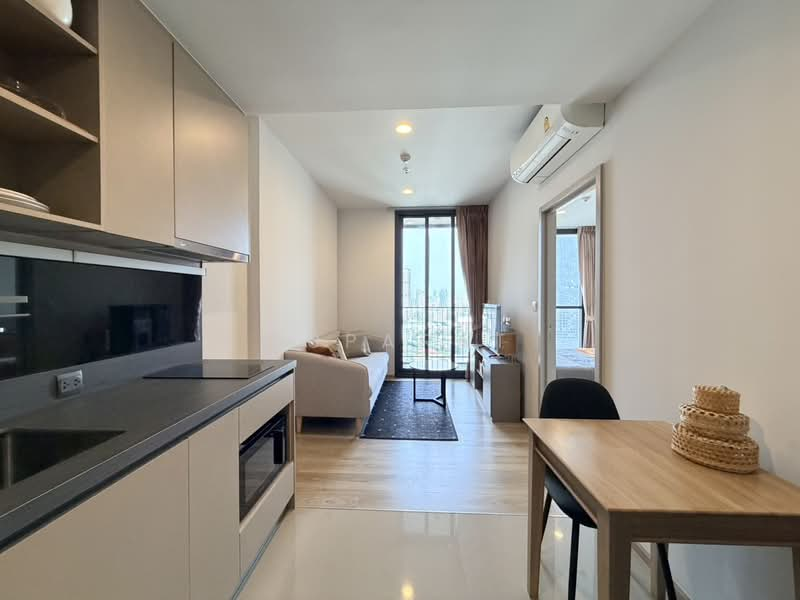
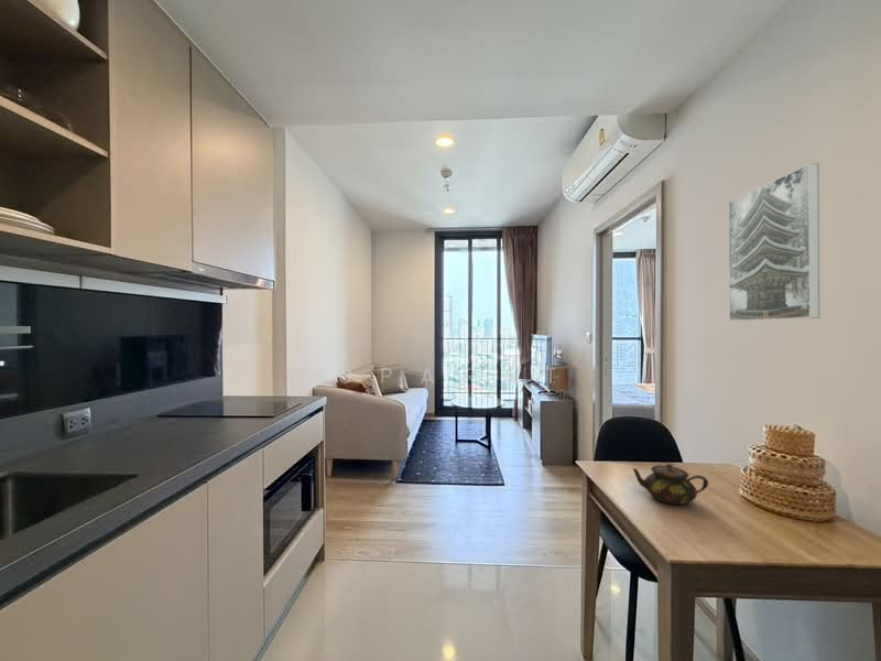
+ teapot [631,463,709,506]
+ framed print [728,162,820,322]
